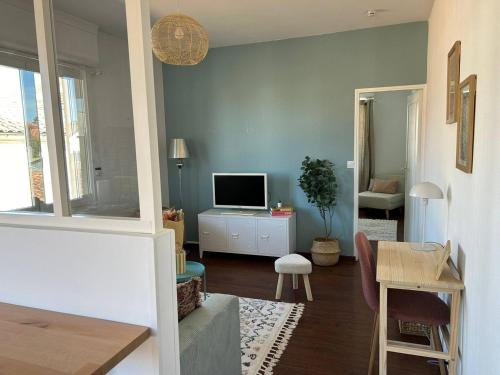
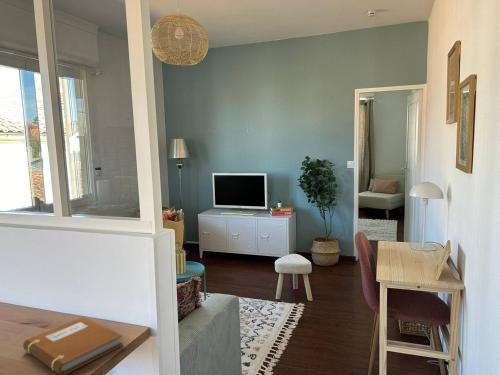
+ notebook [22,316,124,375]
